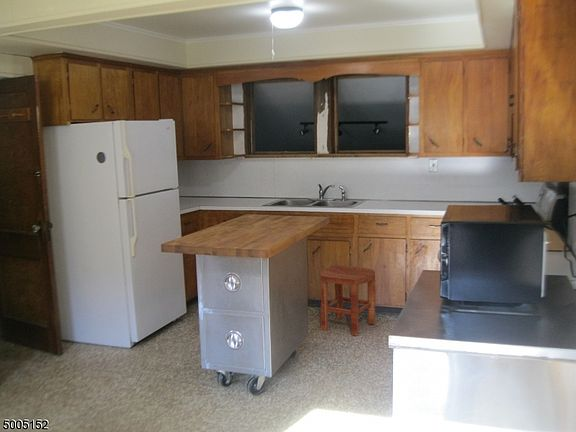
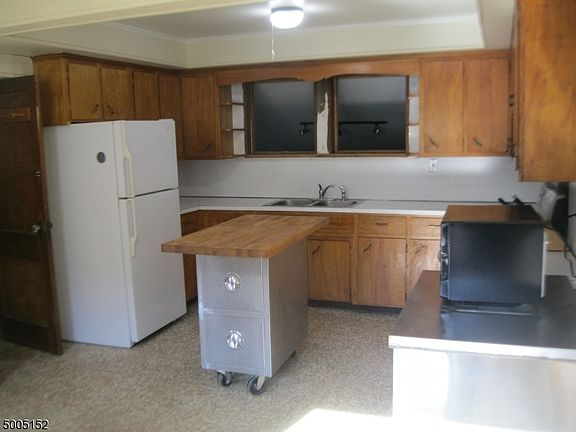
- stool [319,264,376,336]
